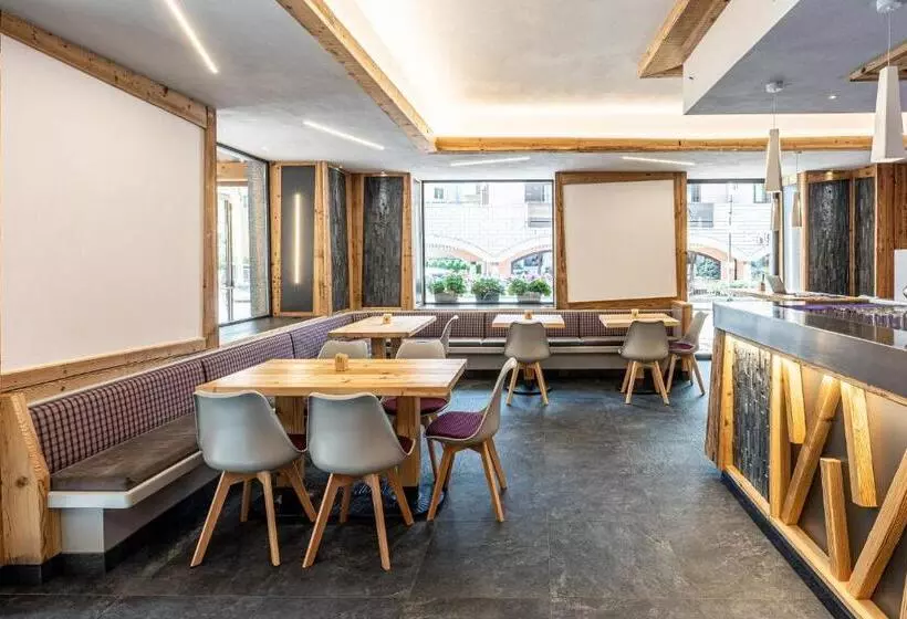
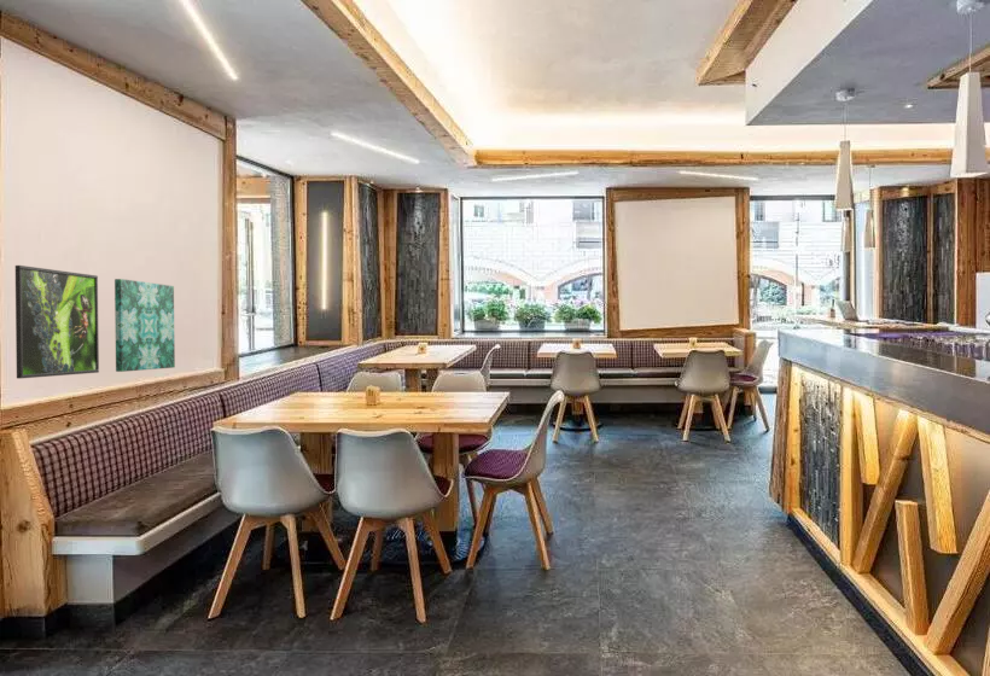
+ wall art [113,278,176,373]
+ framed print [14,264,100,379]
